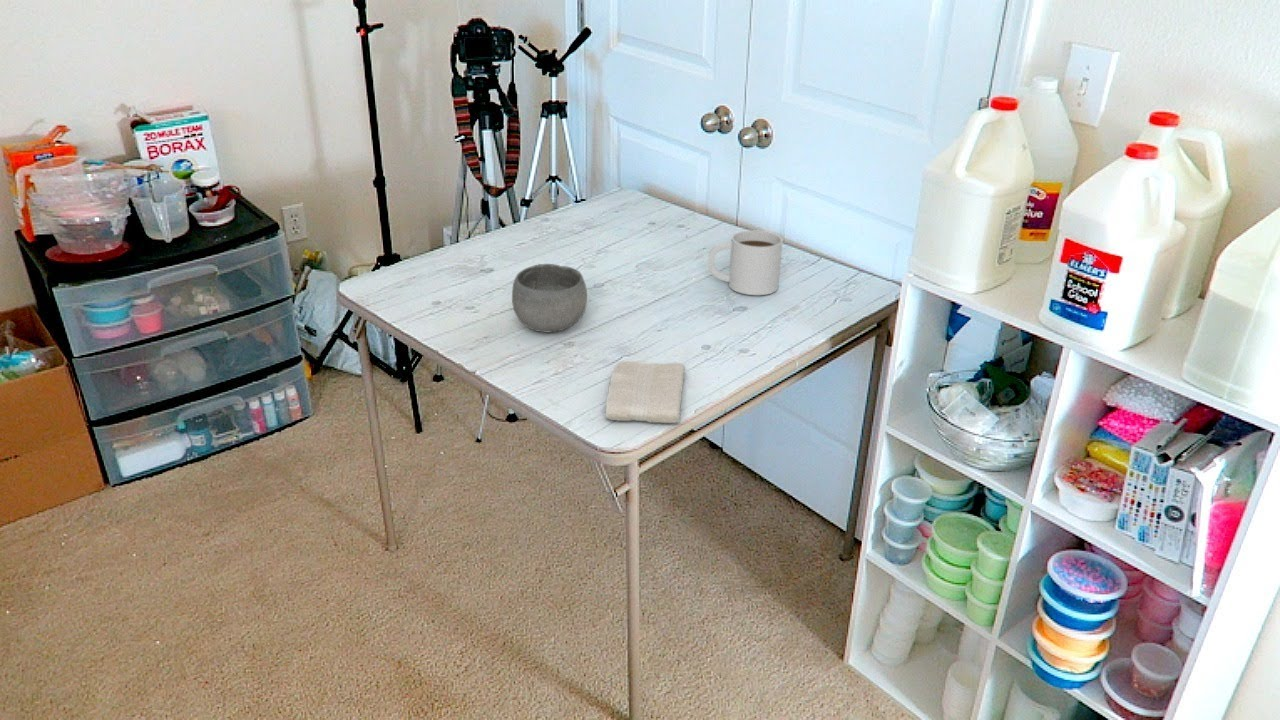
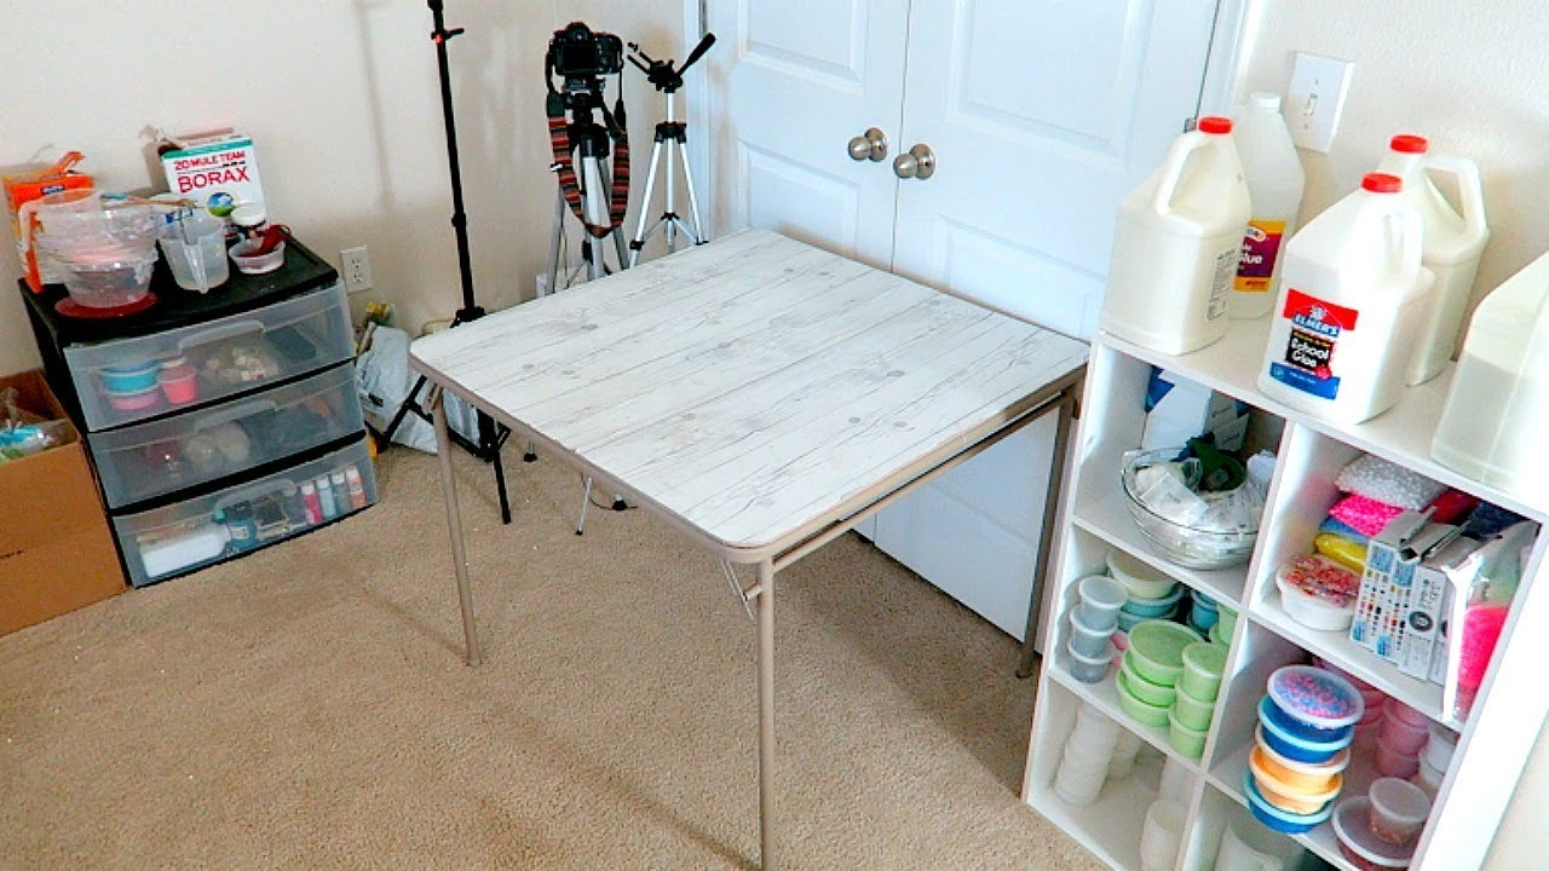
- mug [707,229,784,296]
- washcloth [604,360,686,424]
- bowl [511,263,588,333]
